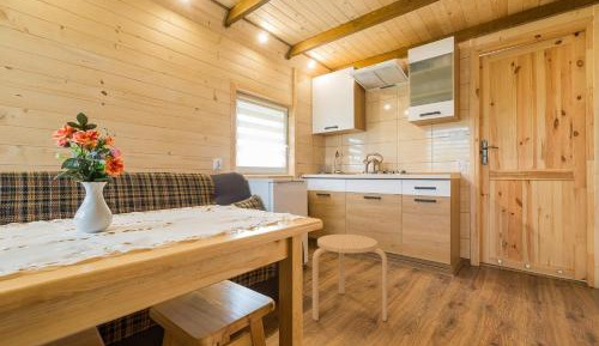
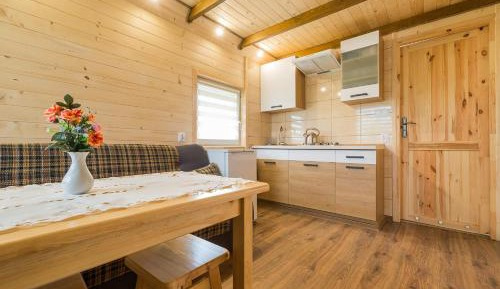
- stool [311,233,388,322]
